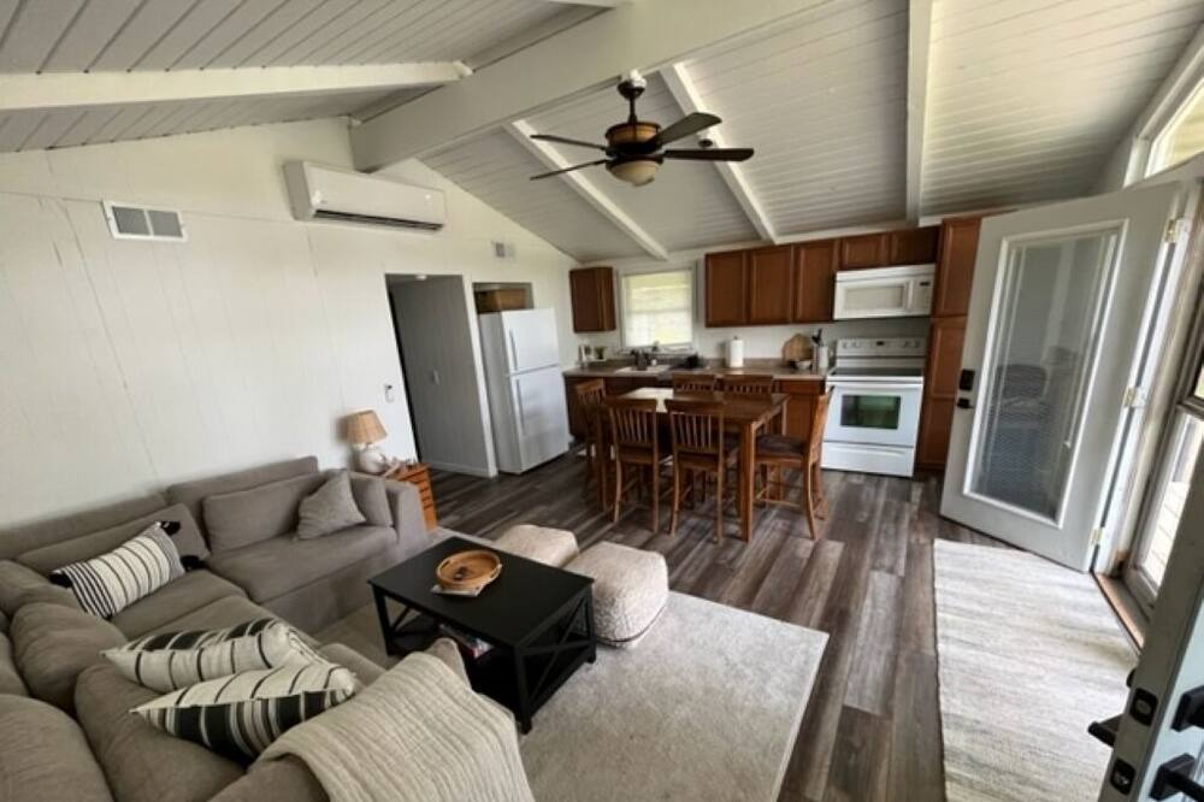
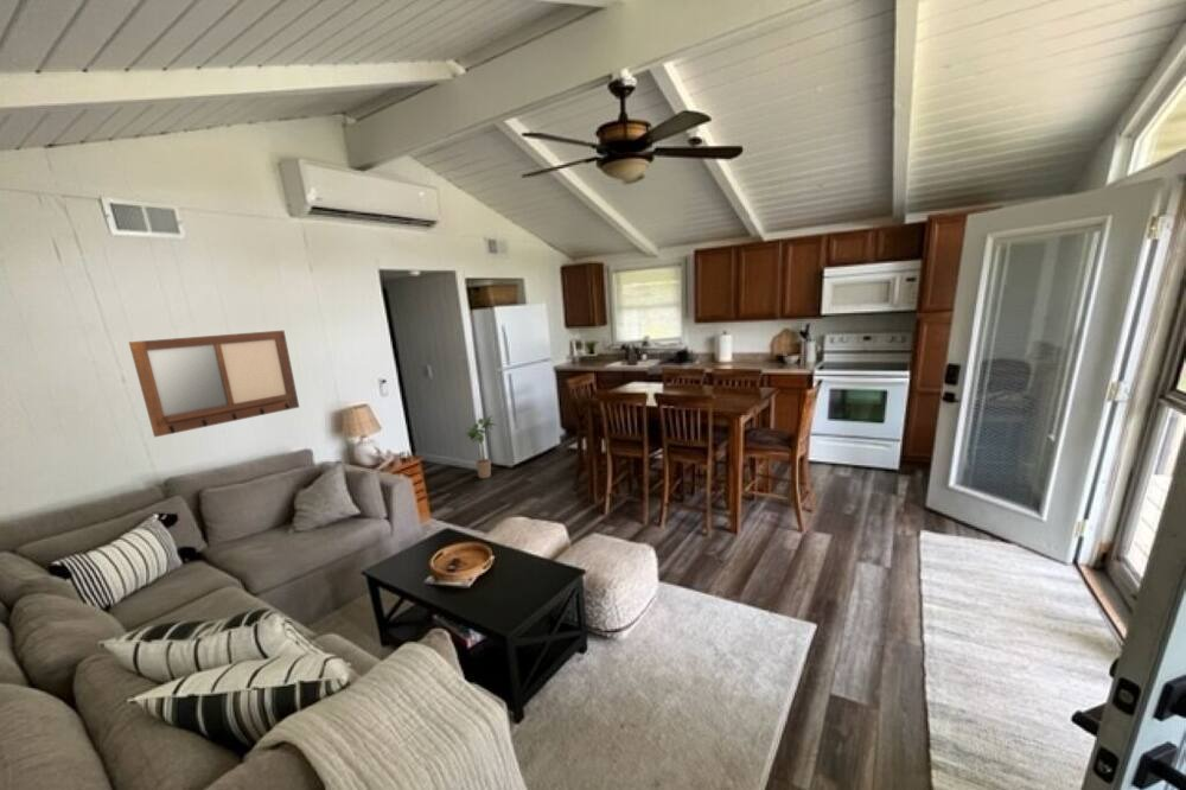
+ potted plant [465,414,498,479]
+ writing board [128,330,300,438]
